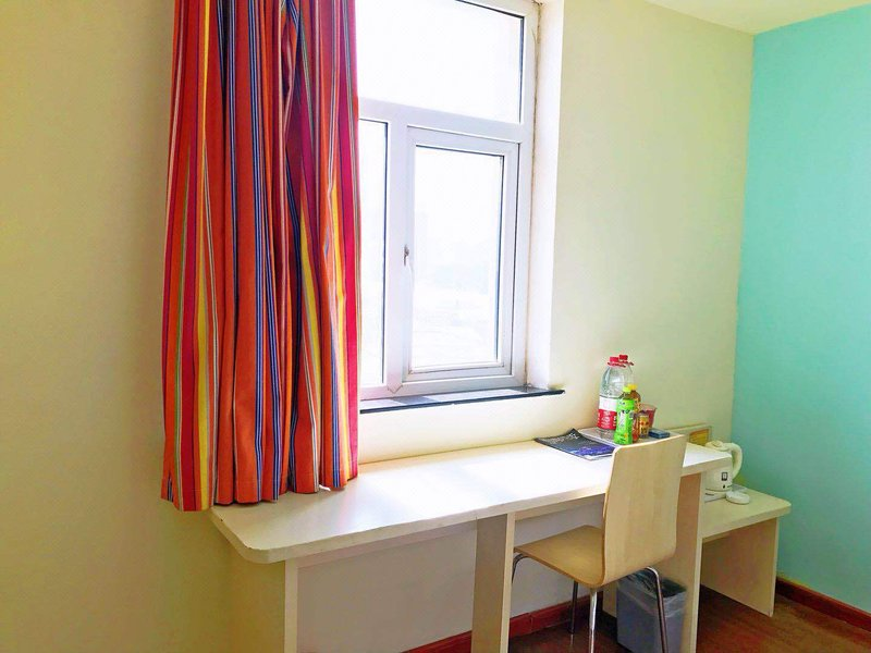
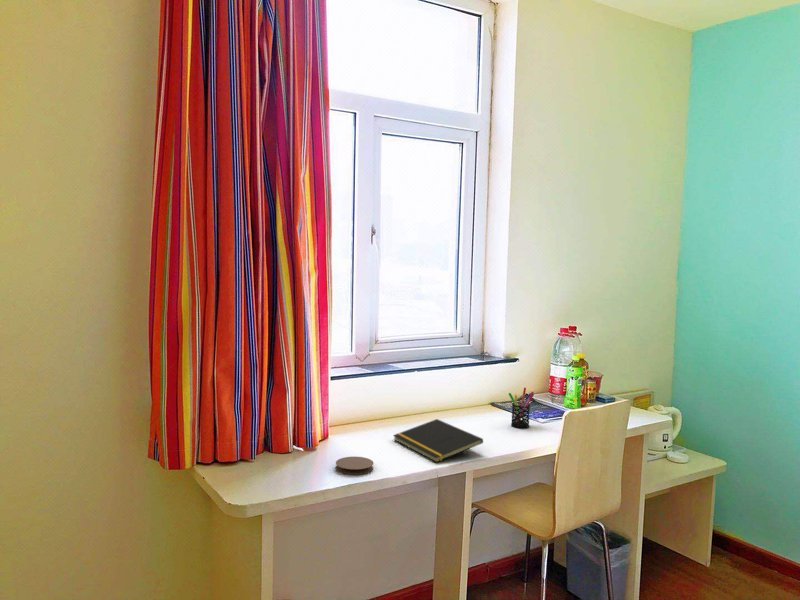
+ notepad [392,418,484,463]
+ coaster [335,456,375,475]
+ pen holder [508,386,535,429]
